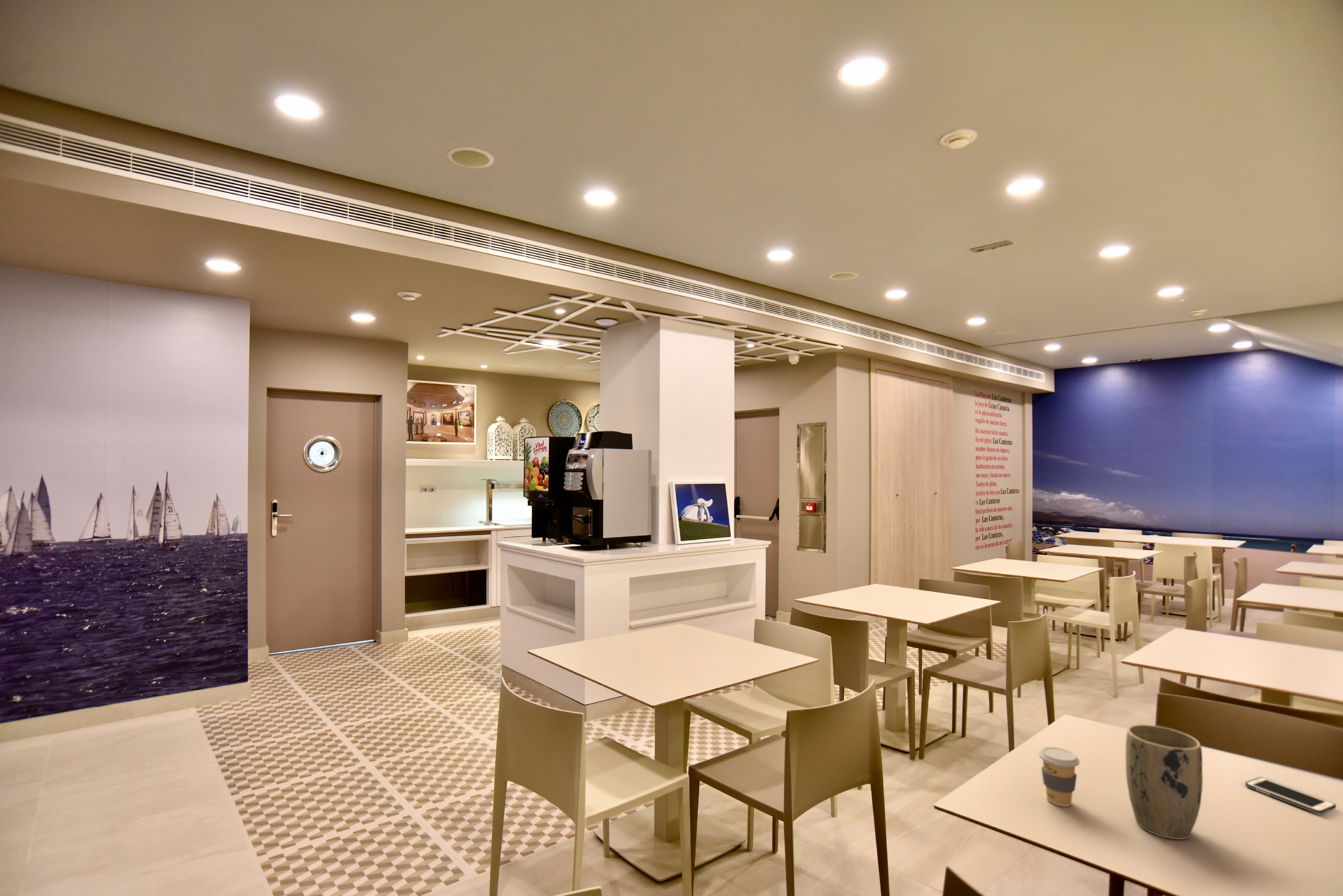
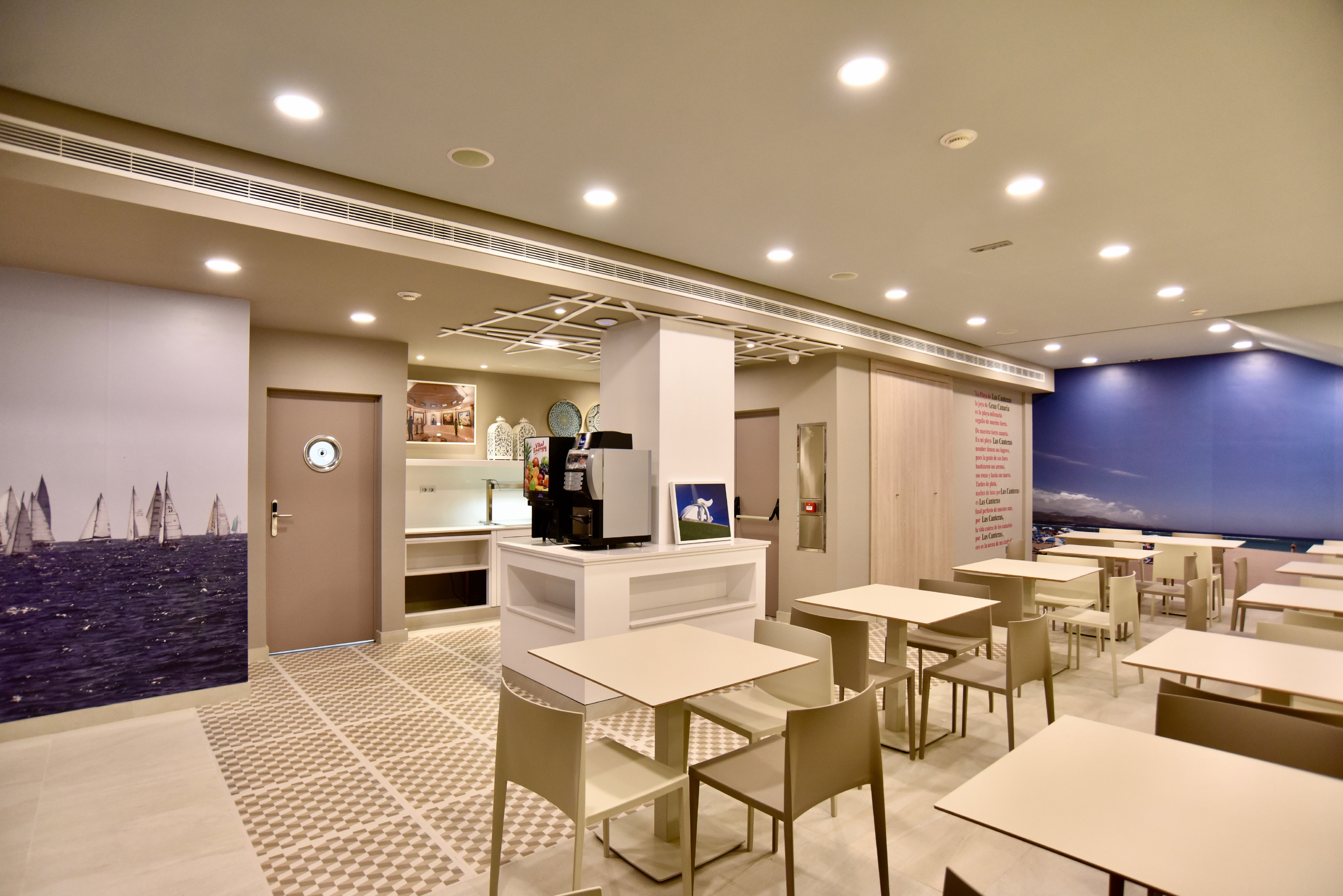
- cell phone [1245,777,1336,815]
- plant pot [1125,724,1203,840]
- coffee cup [1039,747,1080,807]
